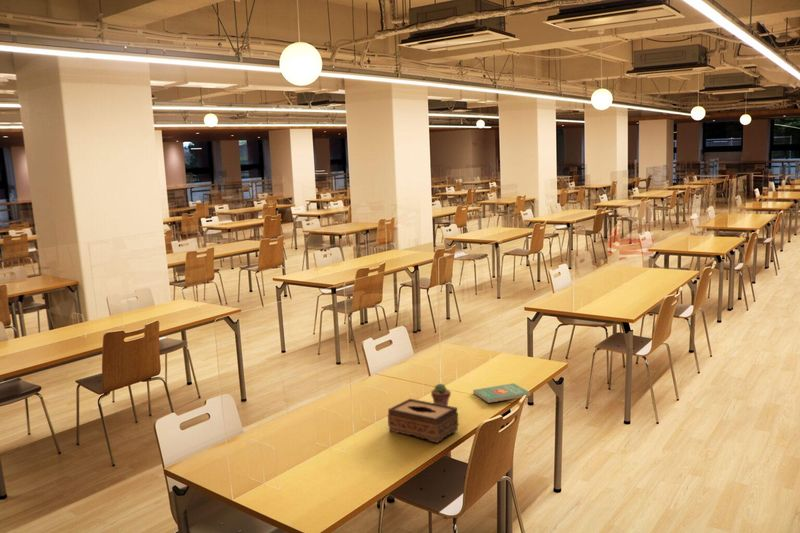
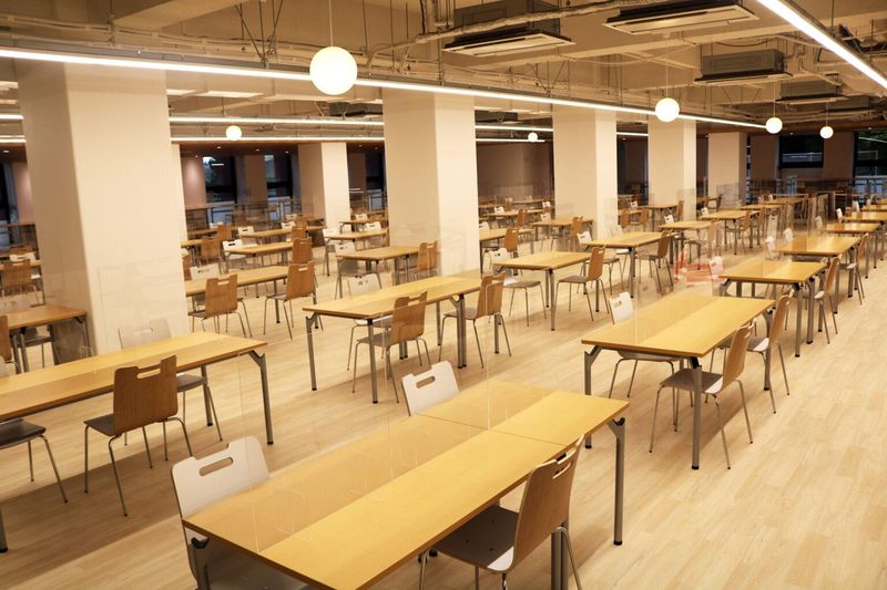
- book [472,382,531,404]
- potted succulent [430,382,452,406]
- tissue box [387,398,459,444]
